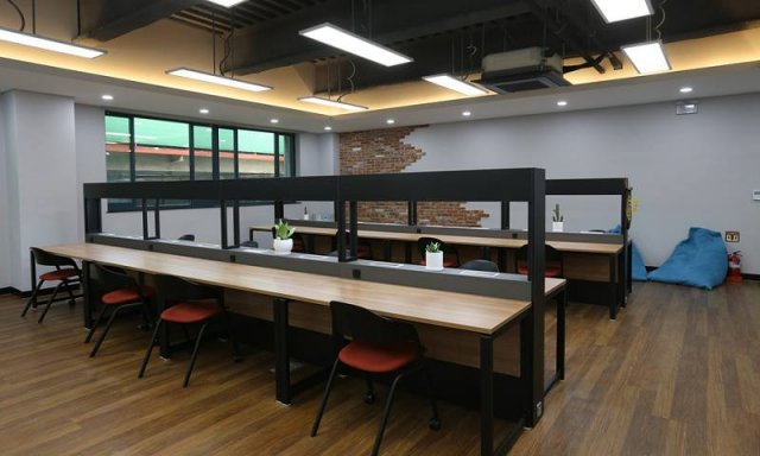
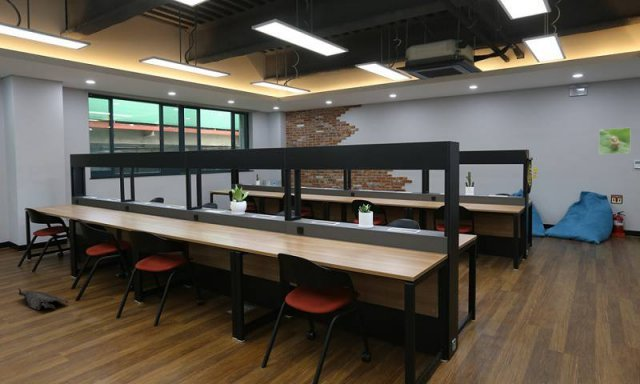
+ backpack [17,288,69,311]
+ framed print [598,127,632,155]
